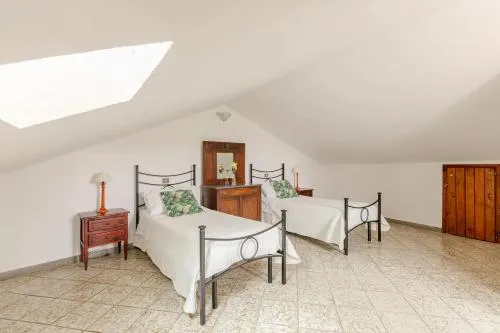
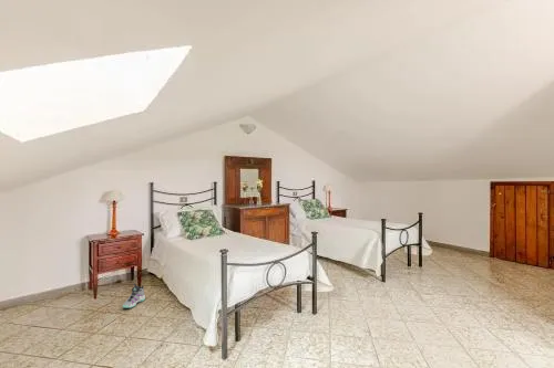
+ sneaker [122,283,146,309]
